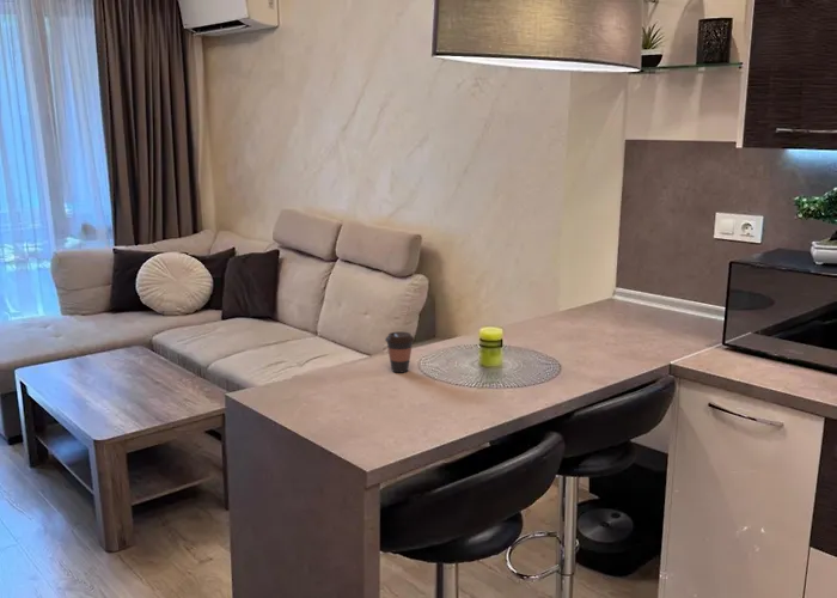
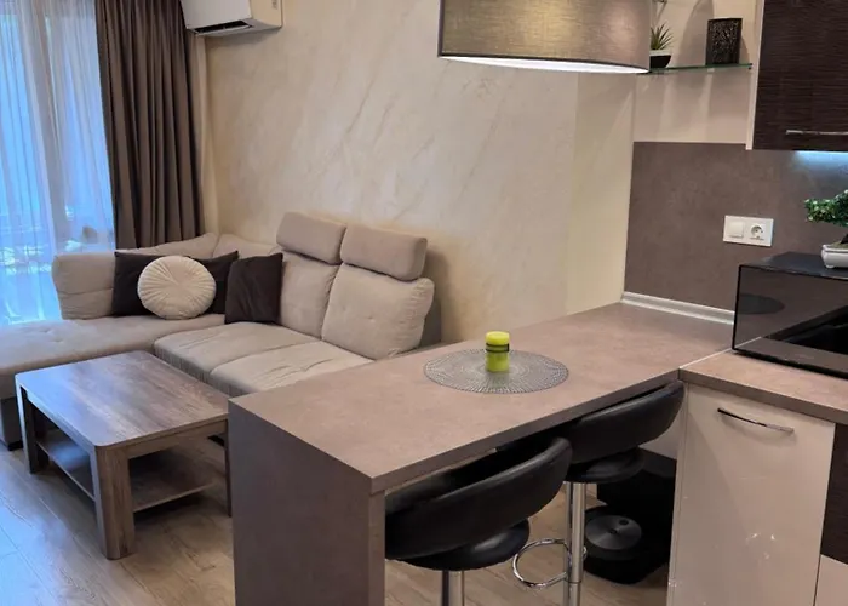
- coffee cup [384,330,415,374]
